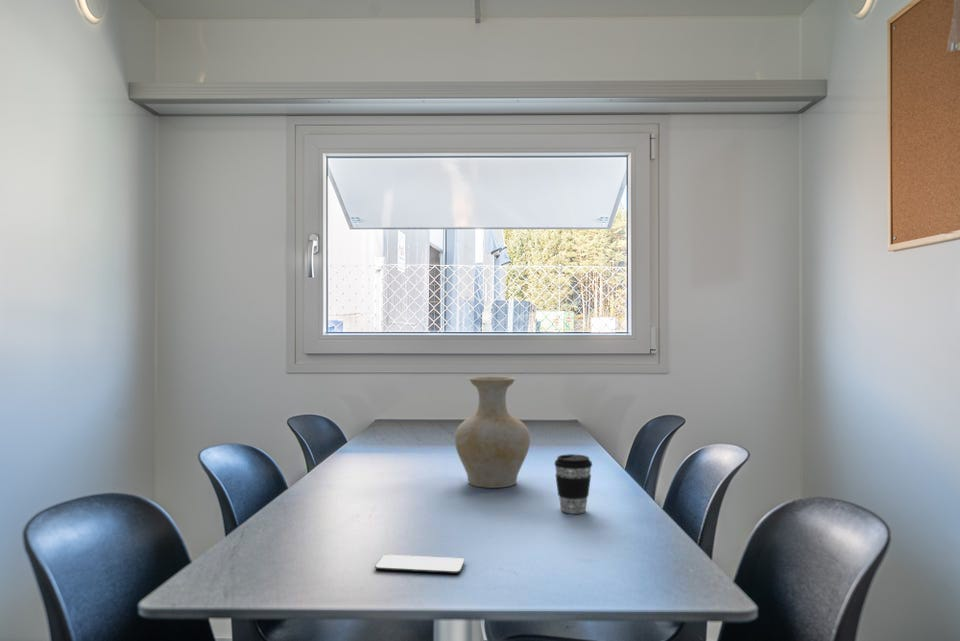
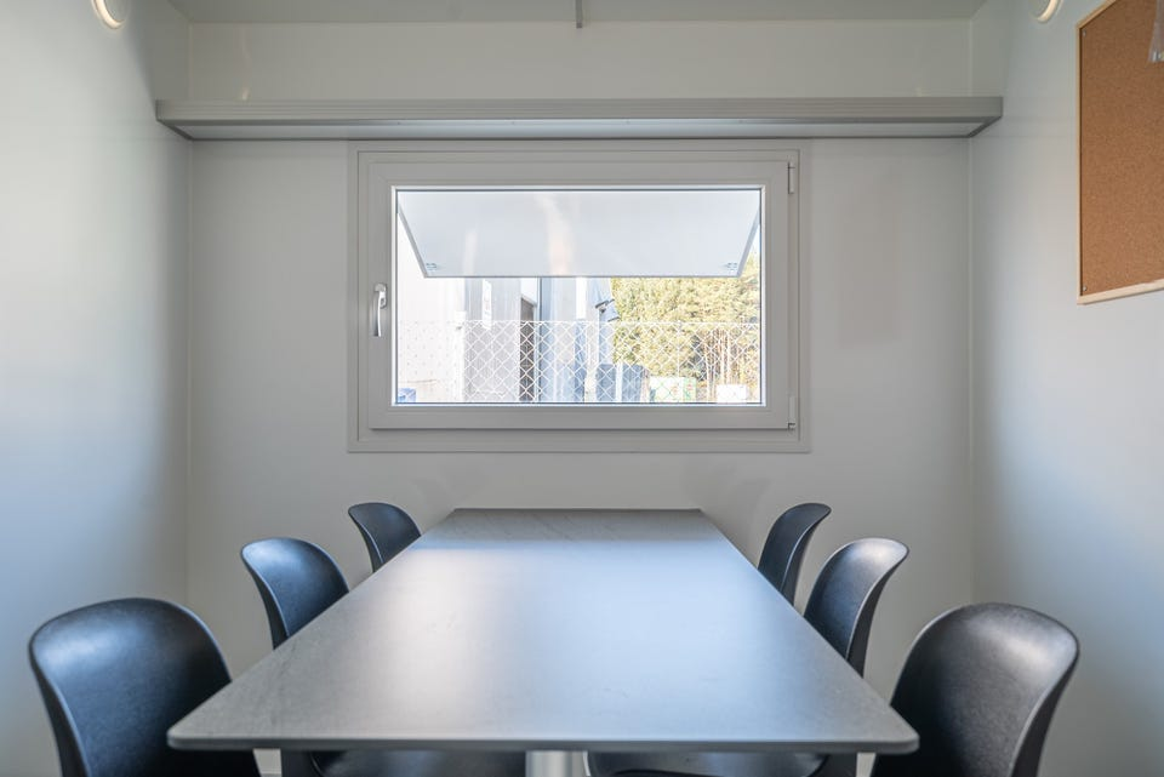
- smartphone [374,554,466,575]
- vase [454,375,531,489]
- coffee cup [553,453,593,515]
